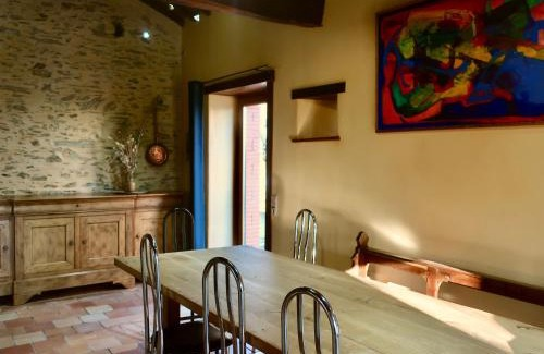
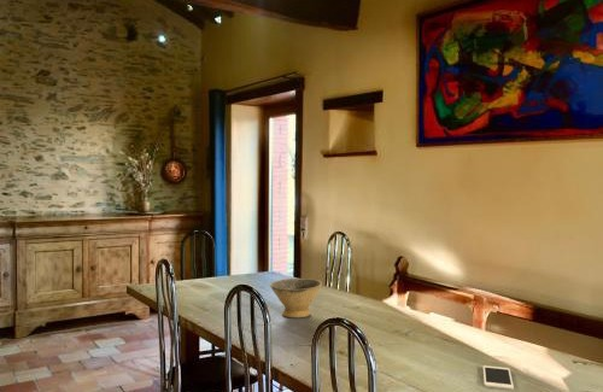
+ bowl [269,277,323,318]
+ cell phone [482,364,515,391]
